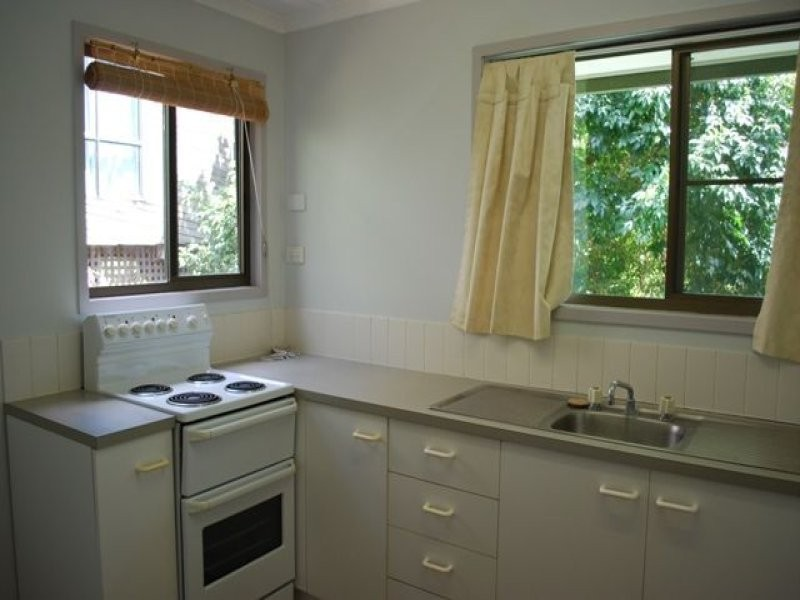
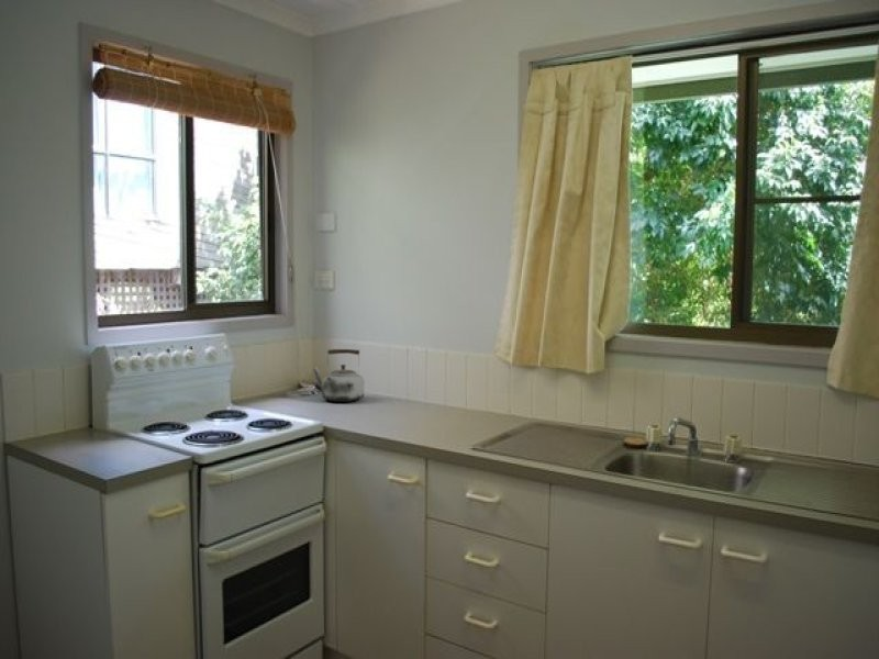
+ kettle [311,348,365,403]
